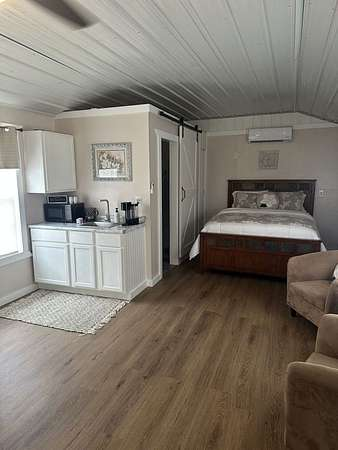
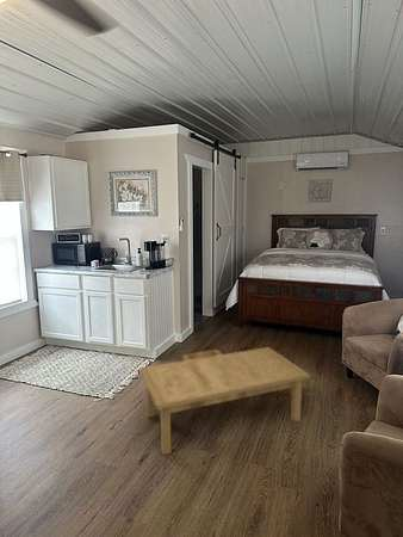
+ coffee table [138,346,311,456]
